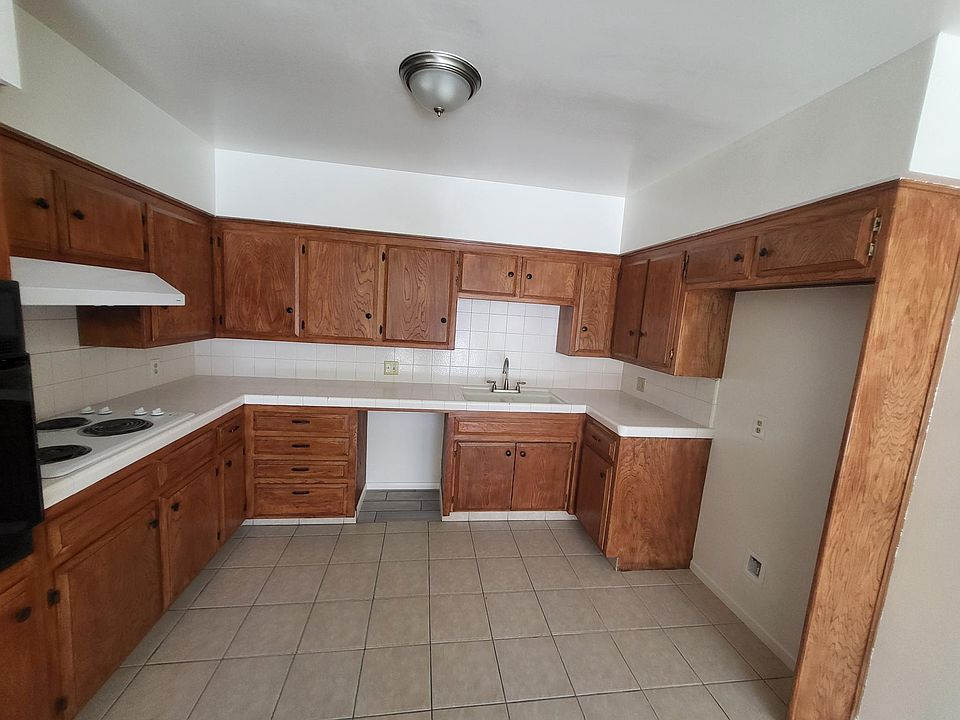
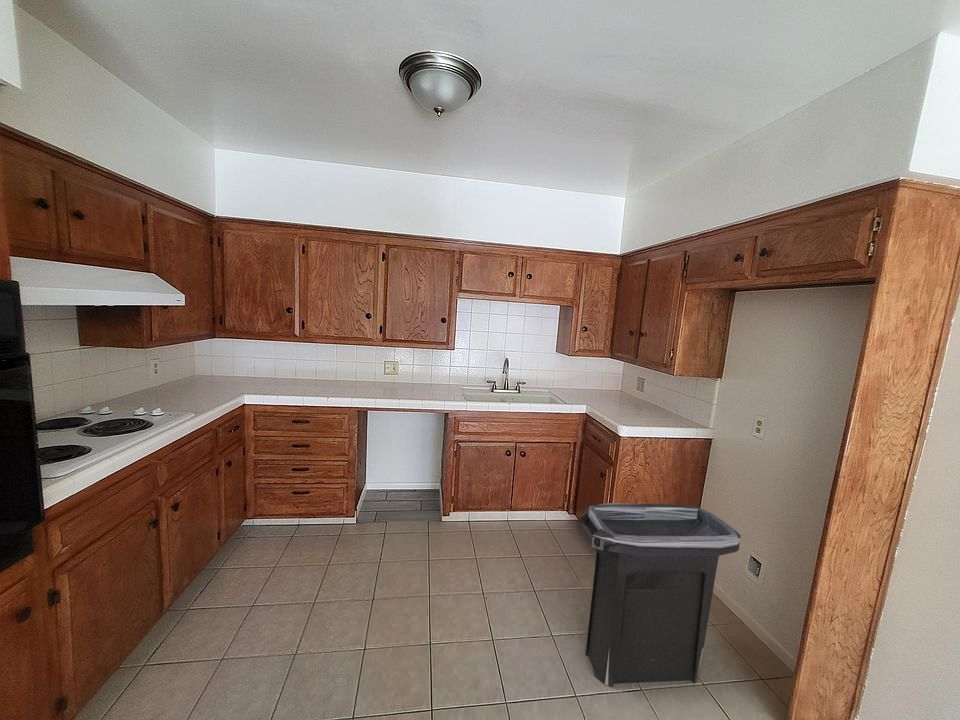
+ trash can [579,502,742,688]
